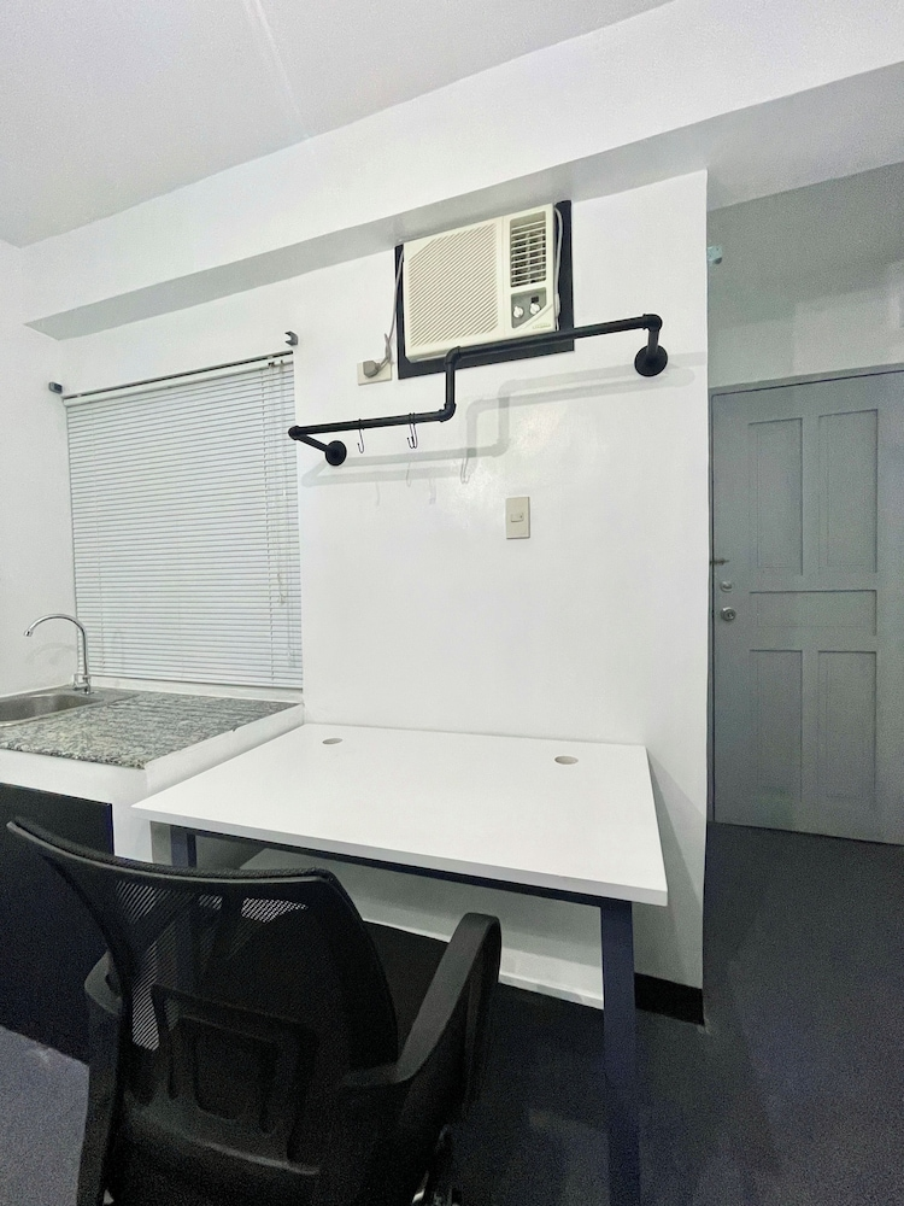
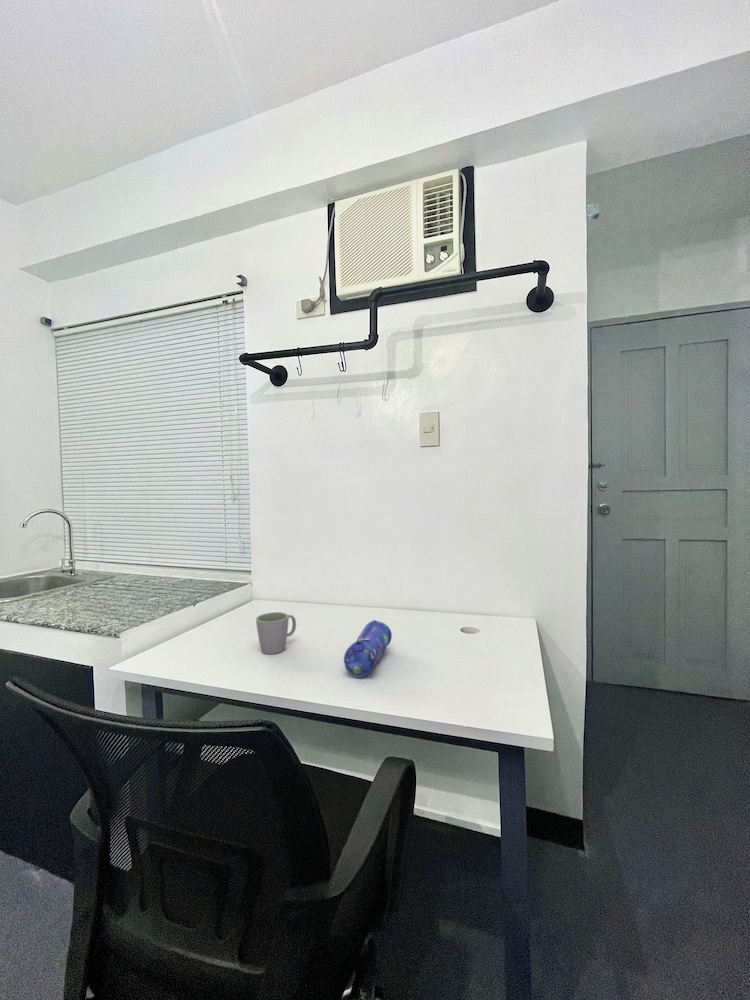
+ pencil case [343,619,393,679]
+ mug [255,611,297,655]
